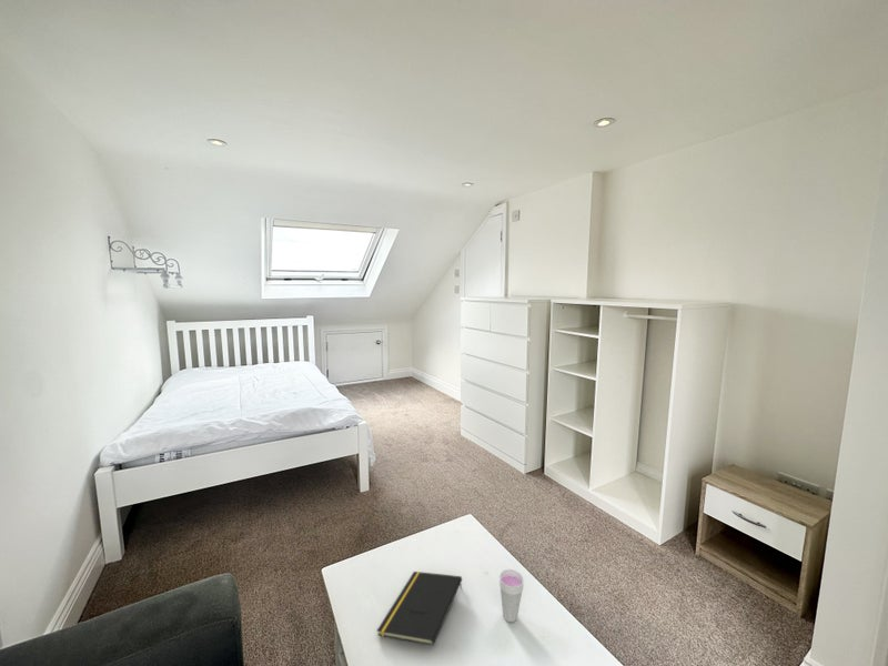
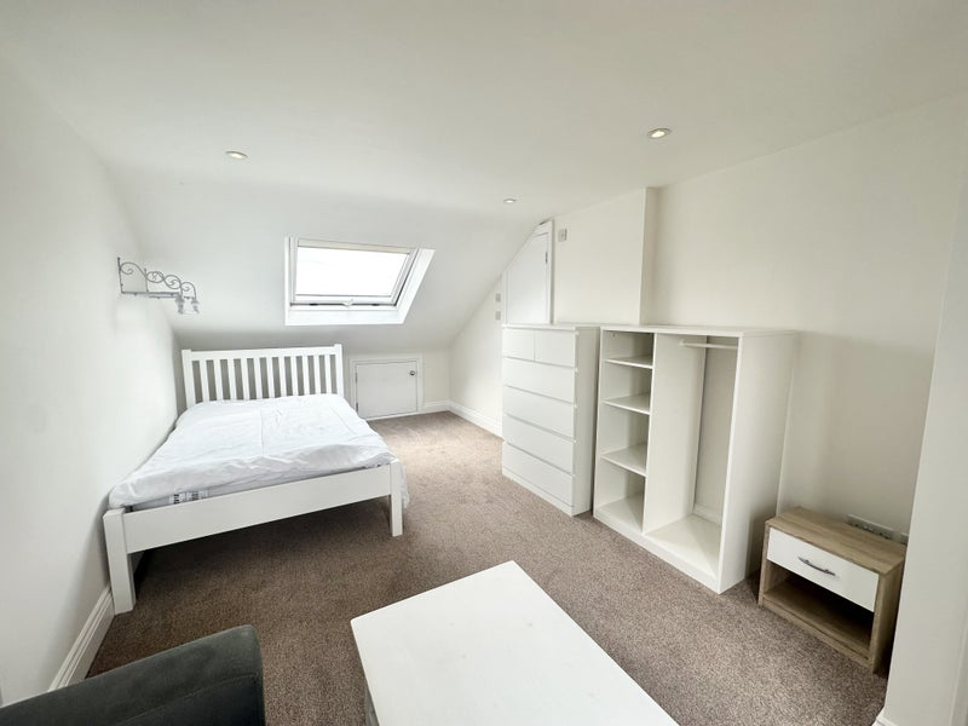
- notepad [376,571,463,646]
- cup [498,568,525,624]
